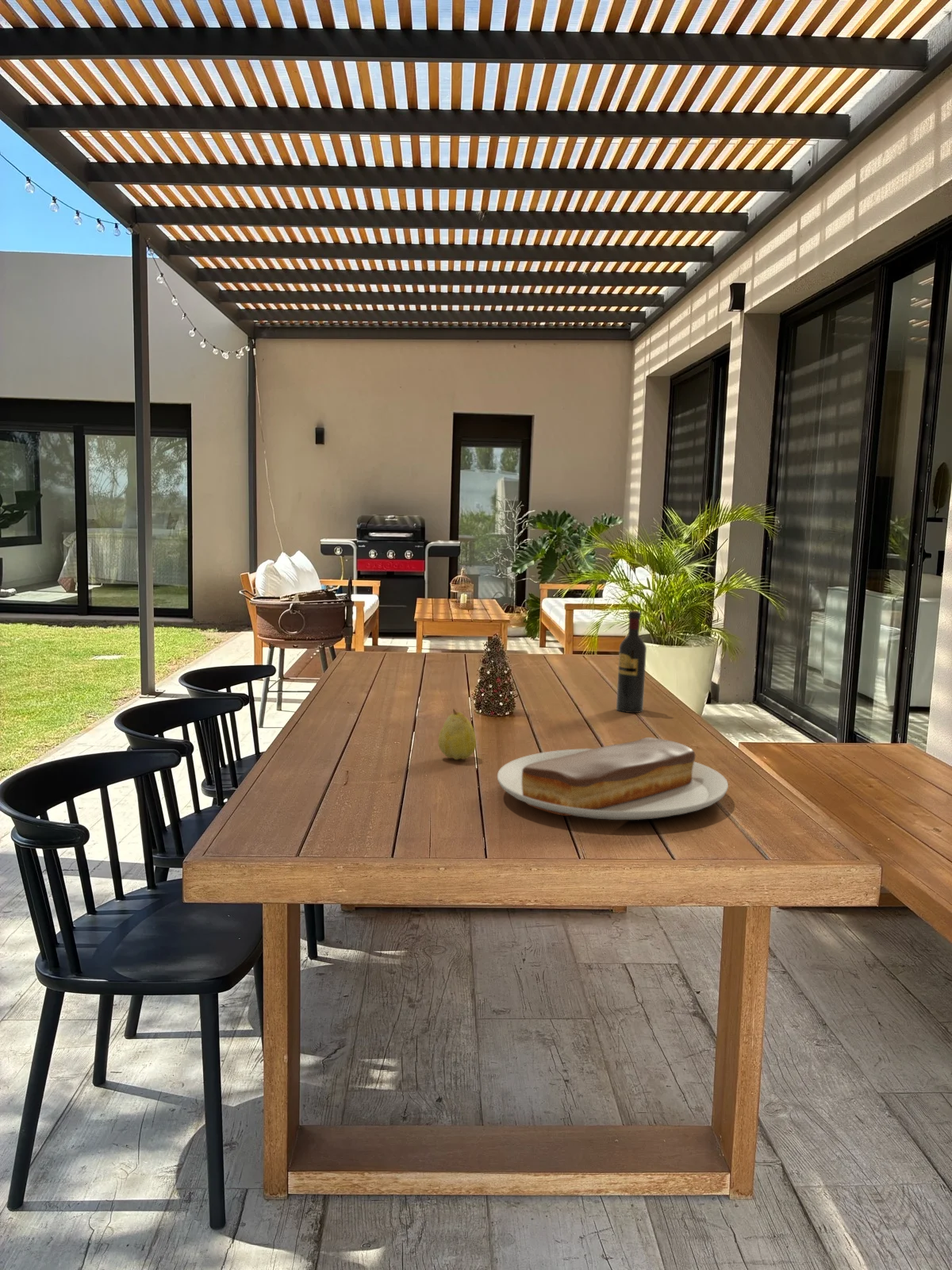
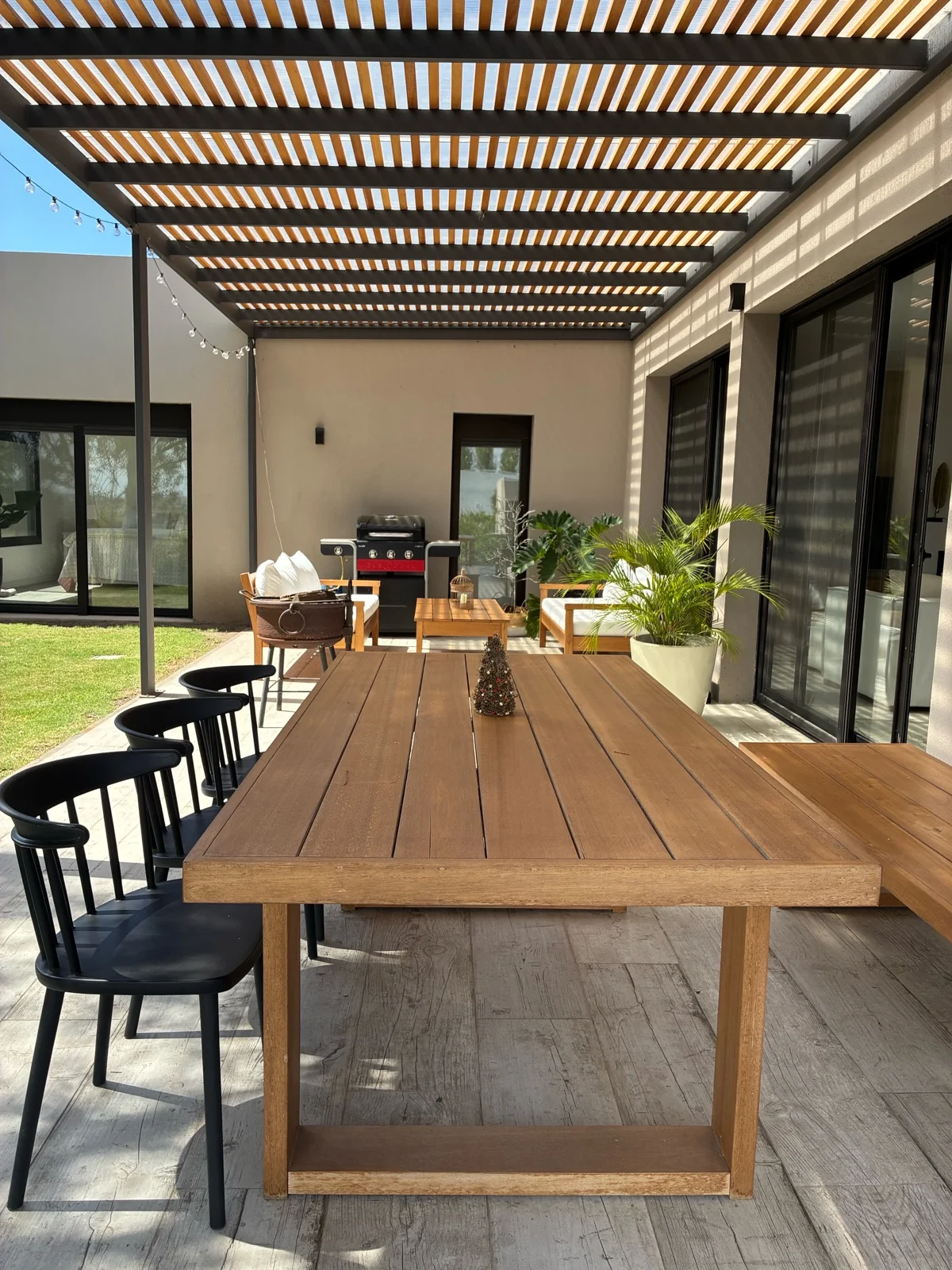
- wine bottle [616,610,647,714]
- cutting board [497,737,729,821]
- fruit [437,708,477,760]
